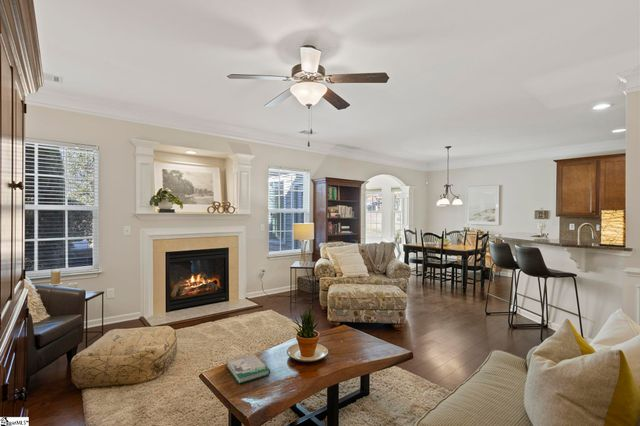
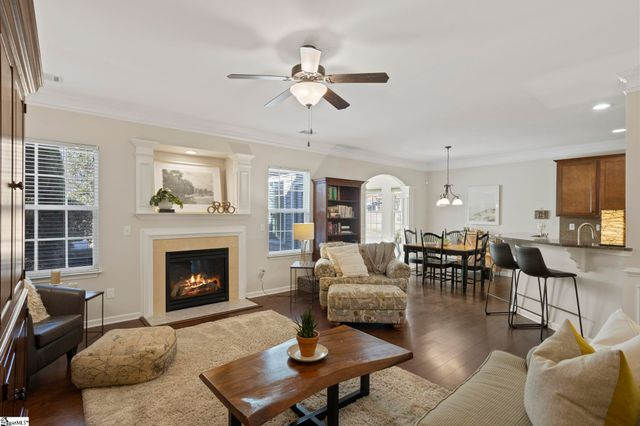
- book [225,353,271,385]
